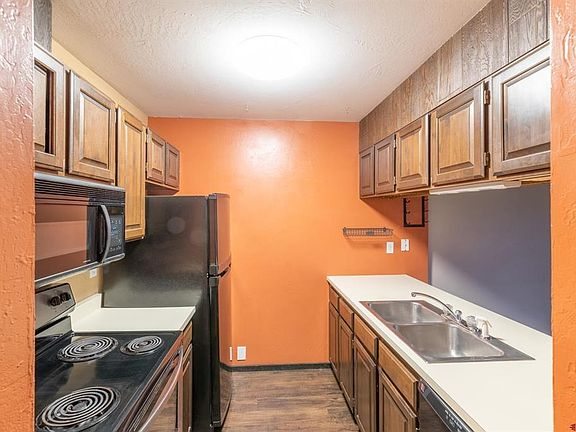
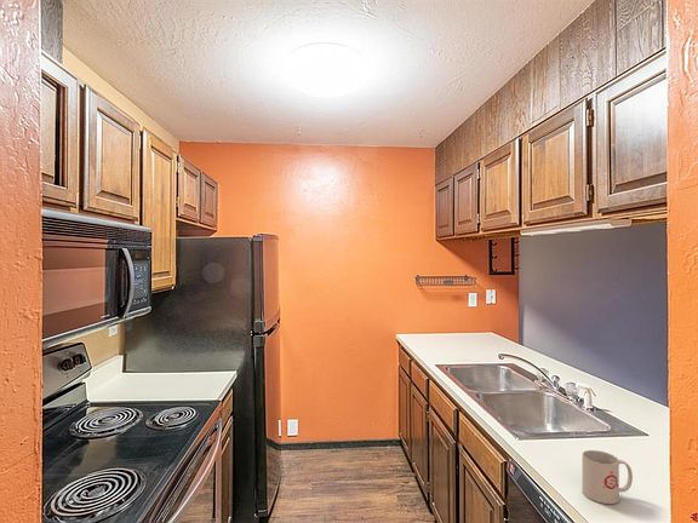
+ mug [580,449,634,505]
